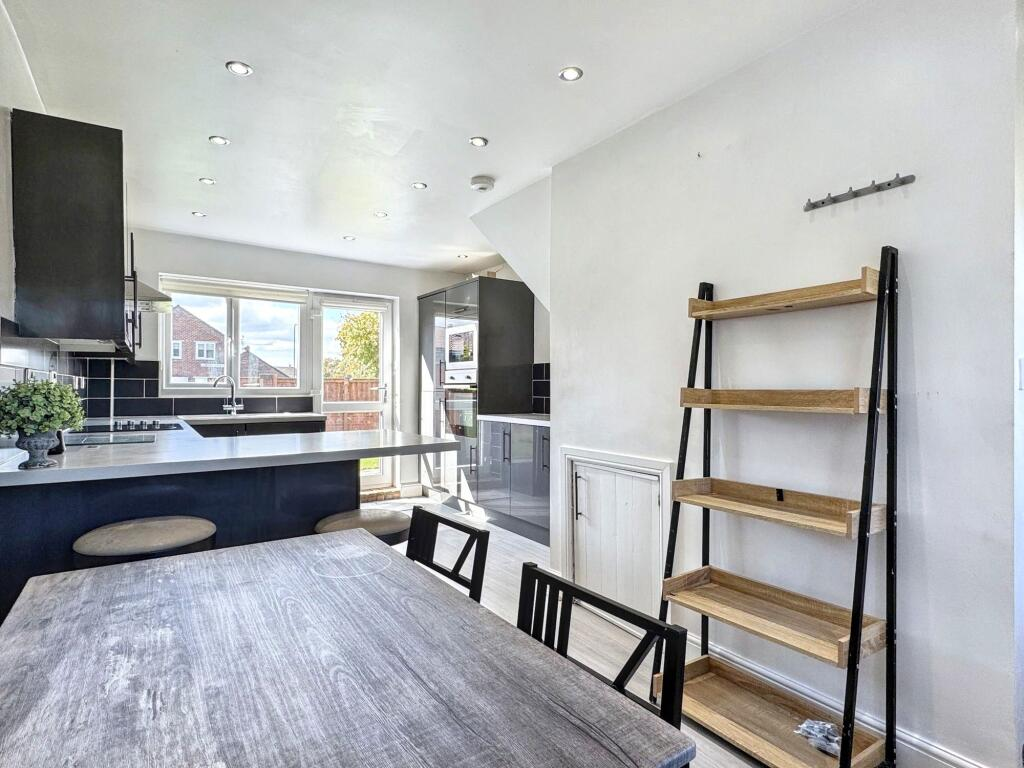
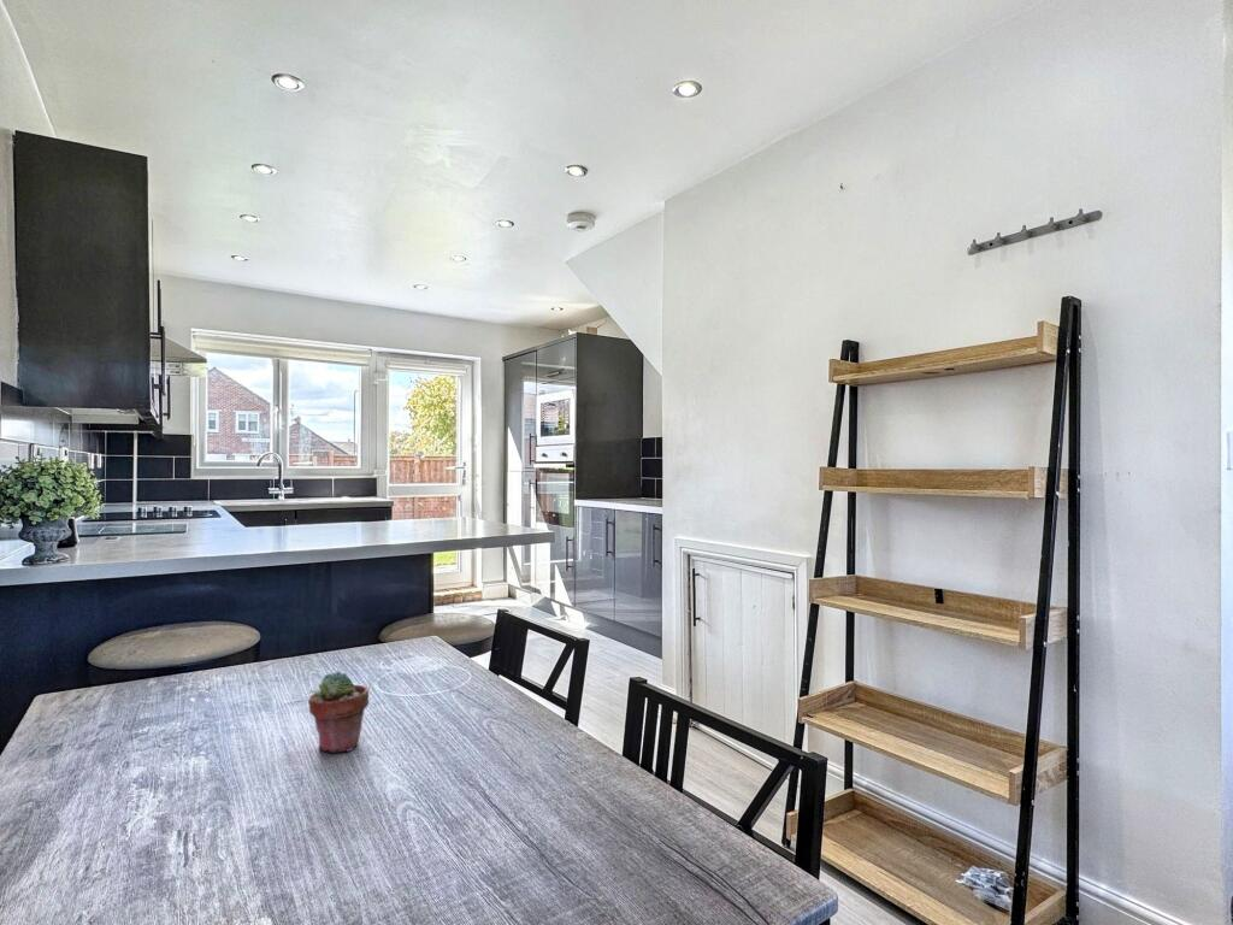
+ potted succulent [307,671,370,754]
